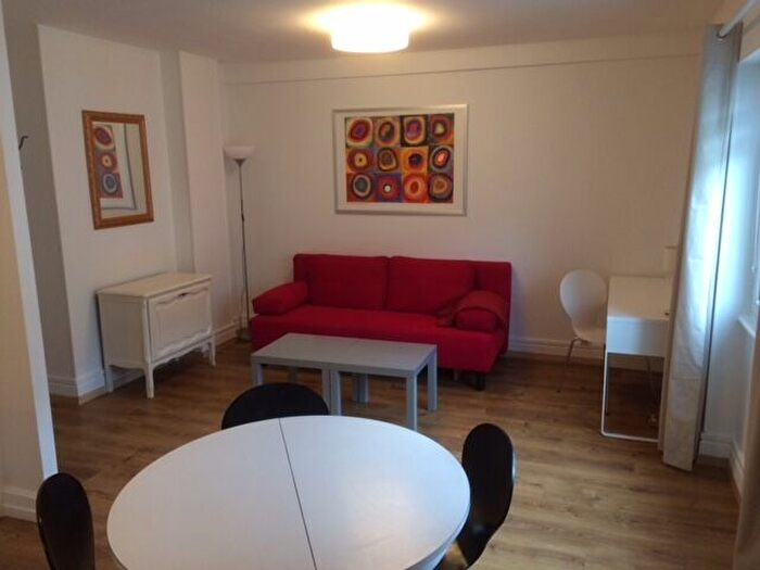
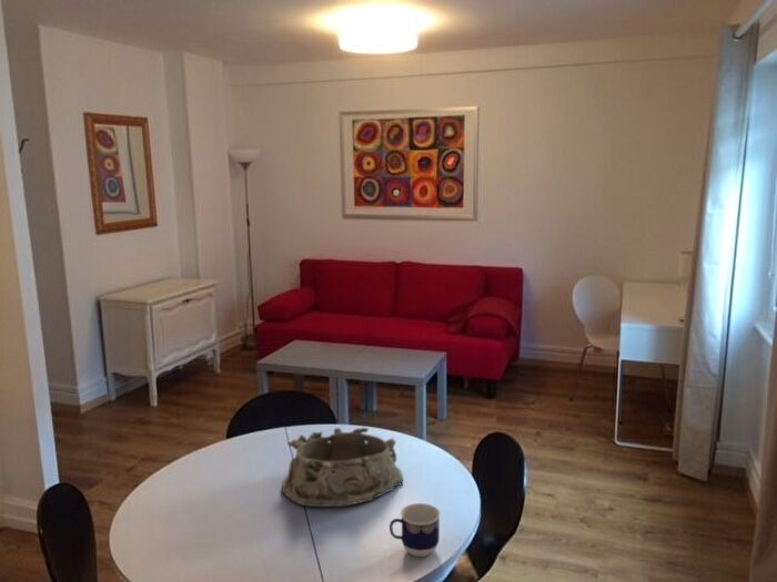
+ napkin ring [281,427,404,508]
+ cup [389,502,442,558]
